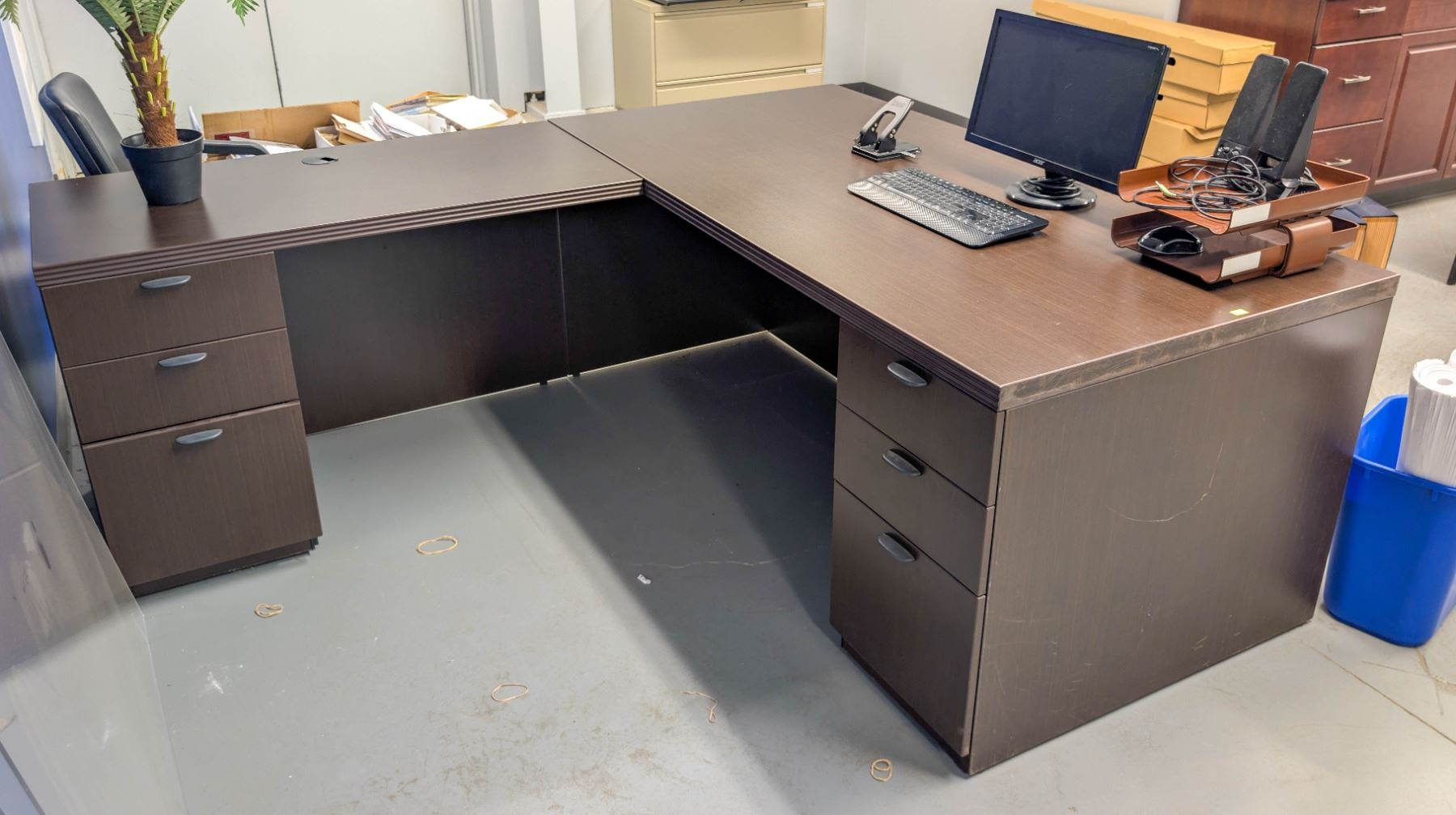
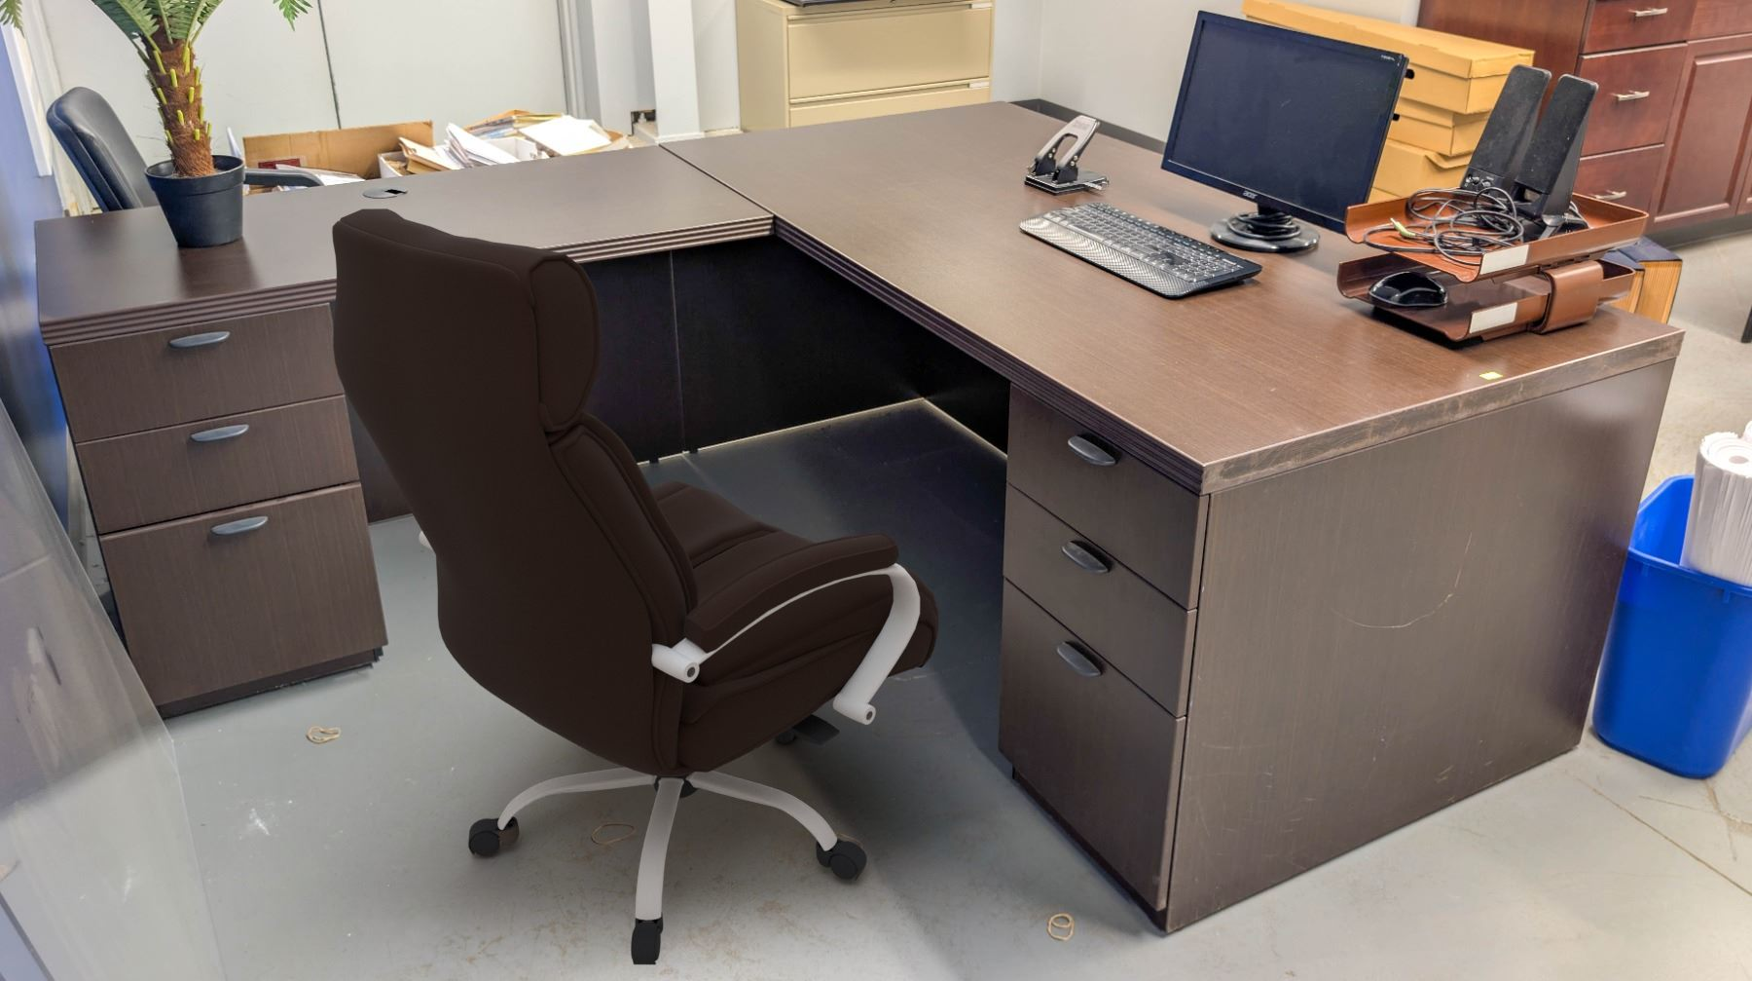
+ office chair [331,207,940,965]
